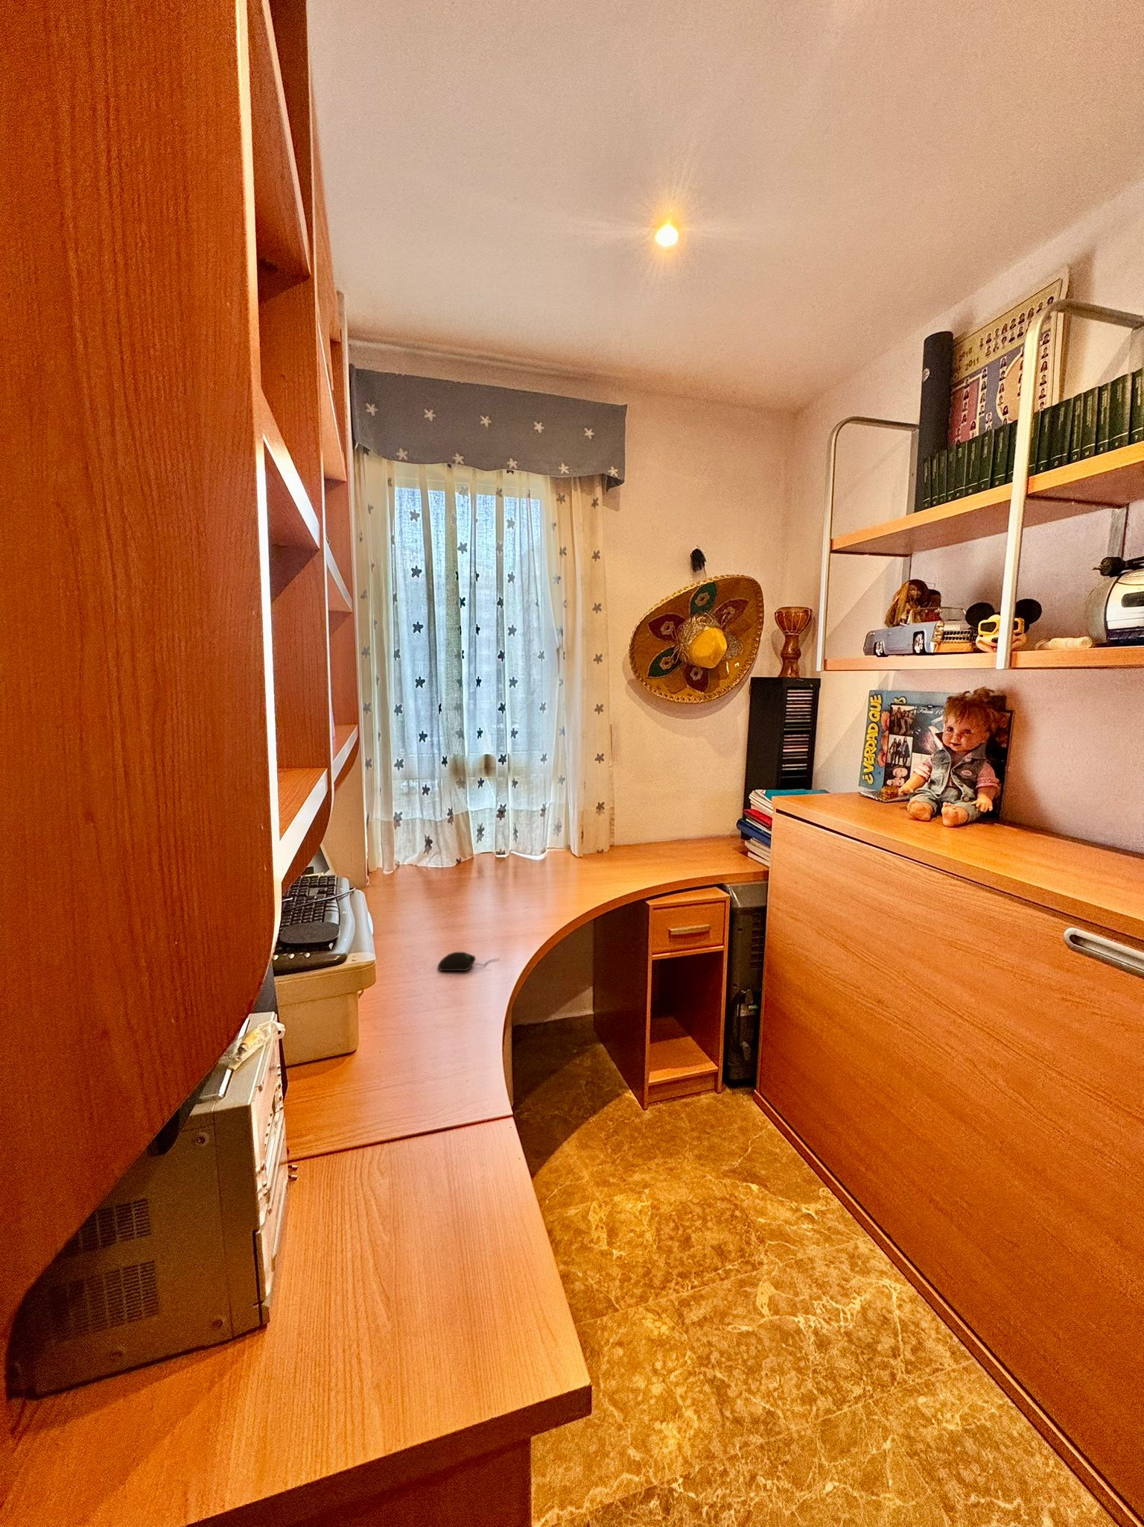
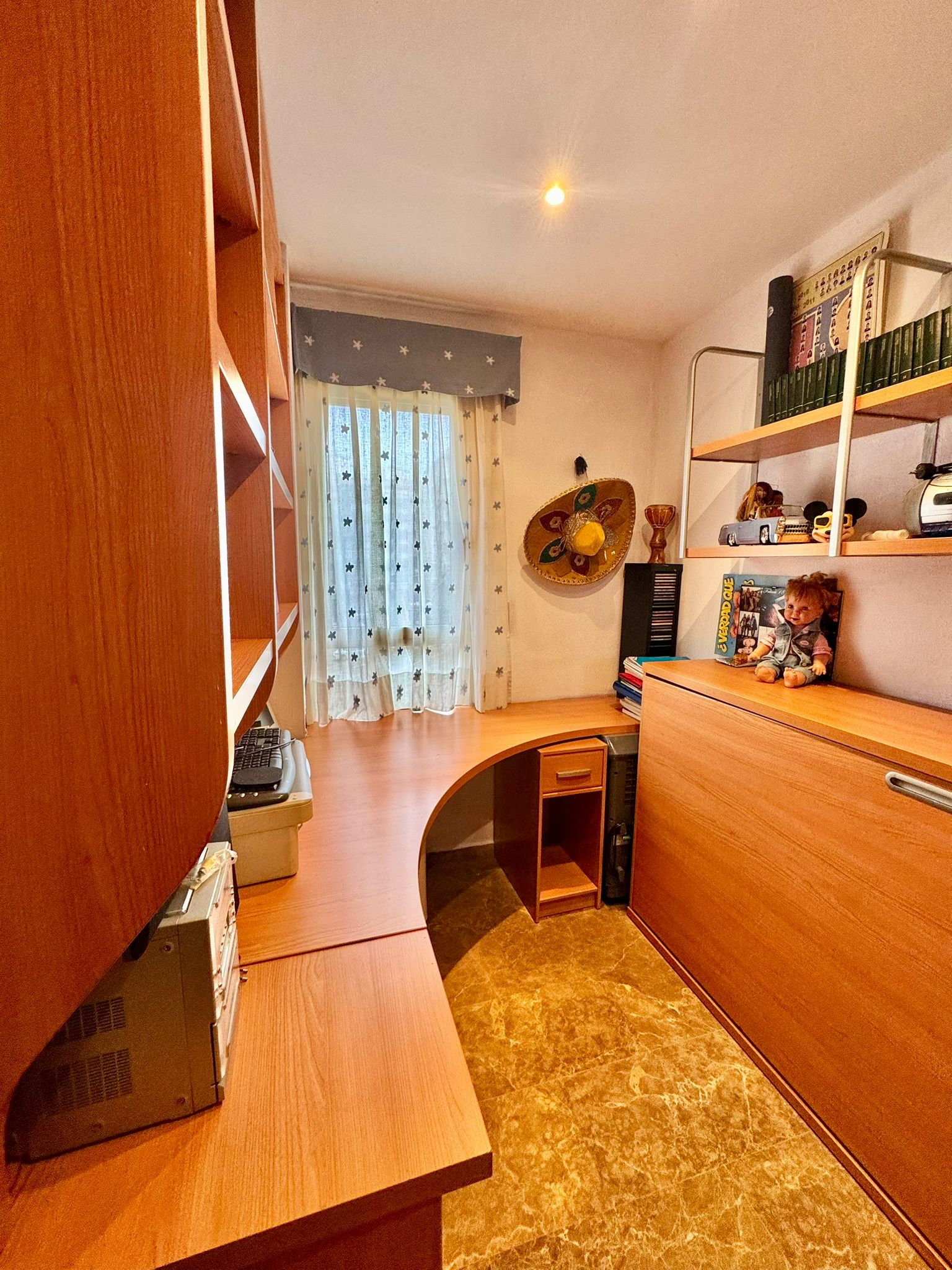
- computer mouse [437,951,499,972]
